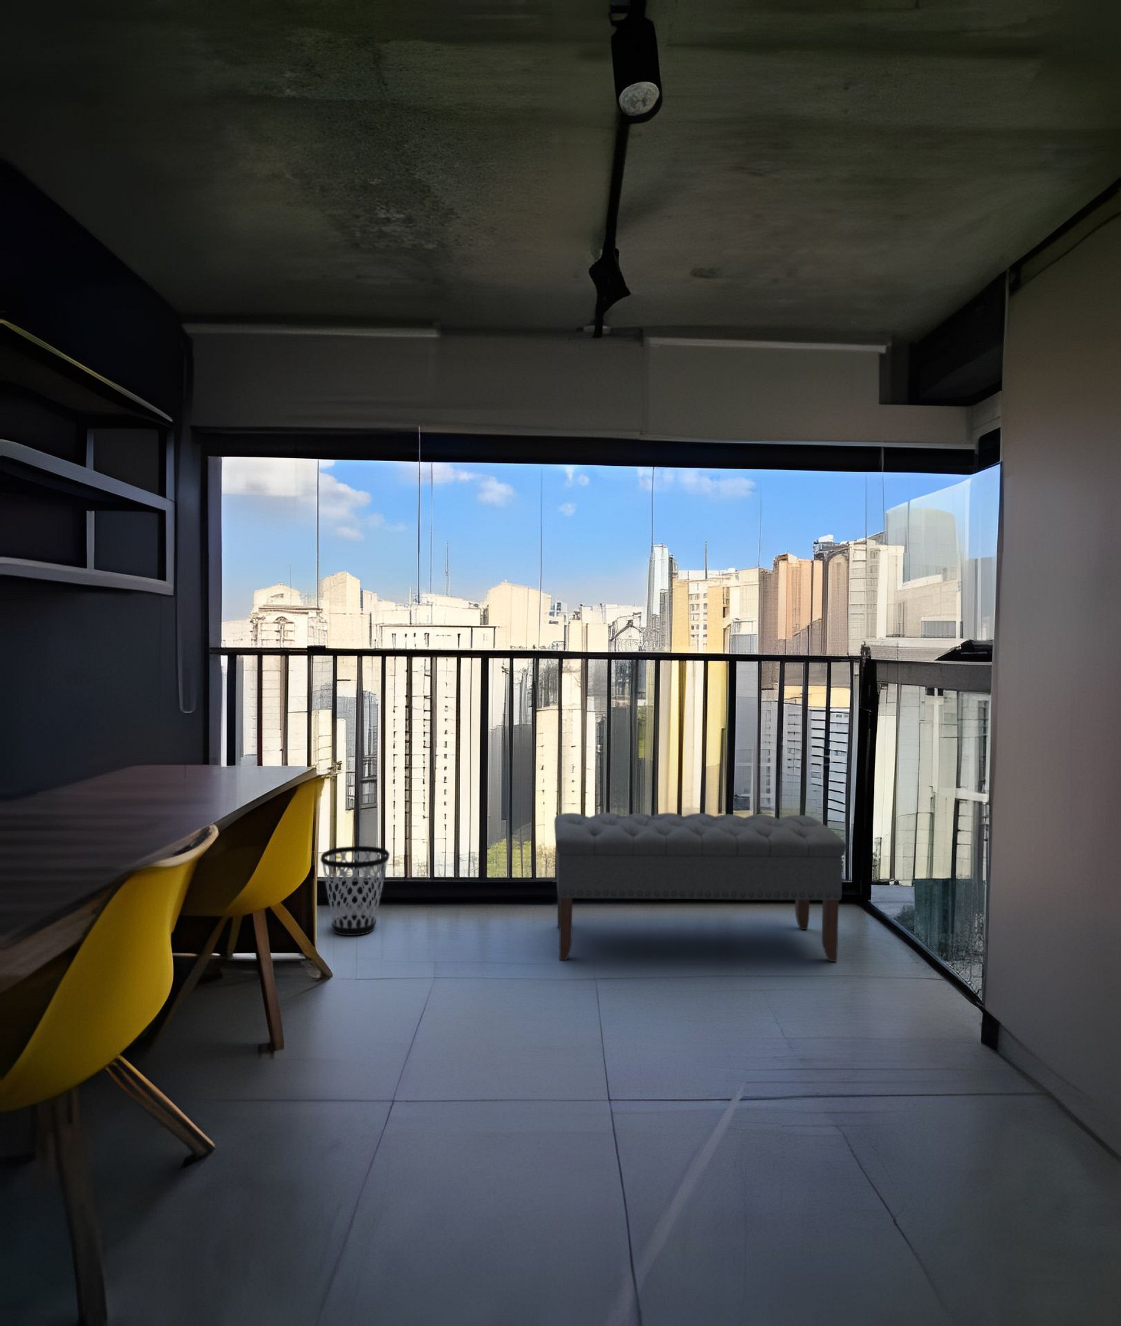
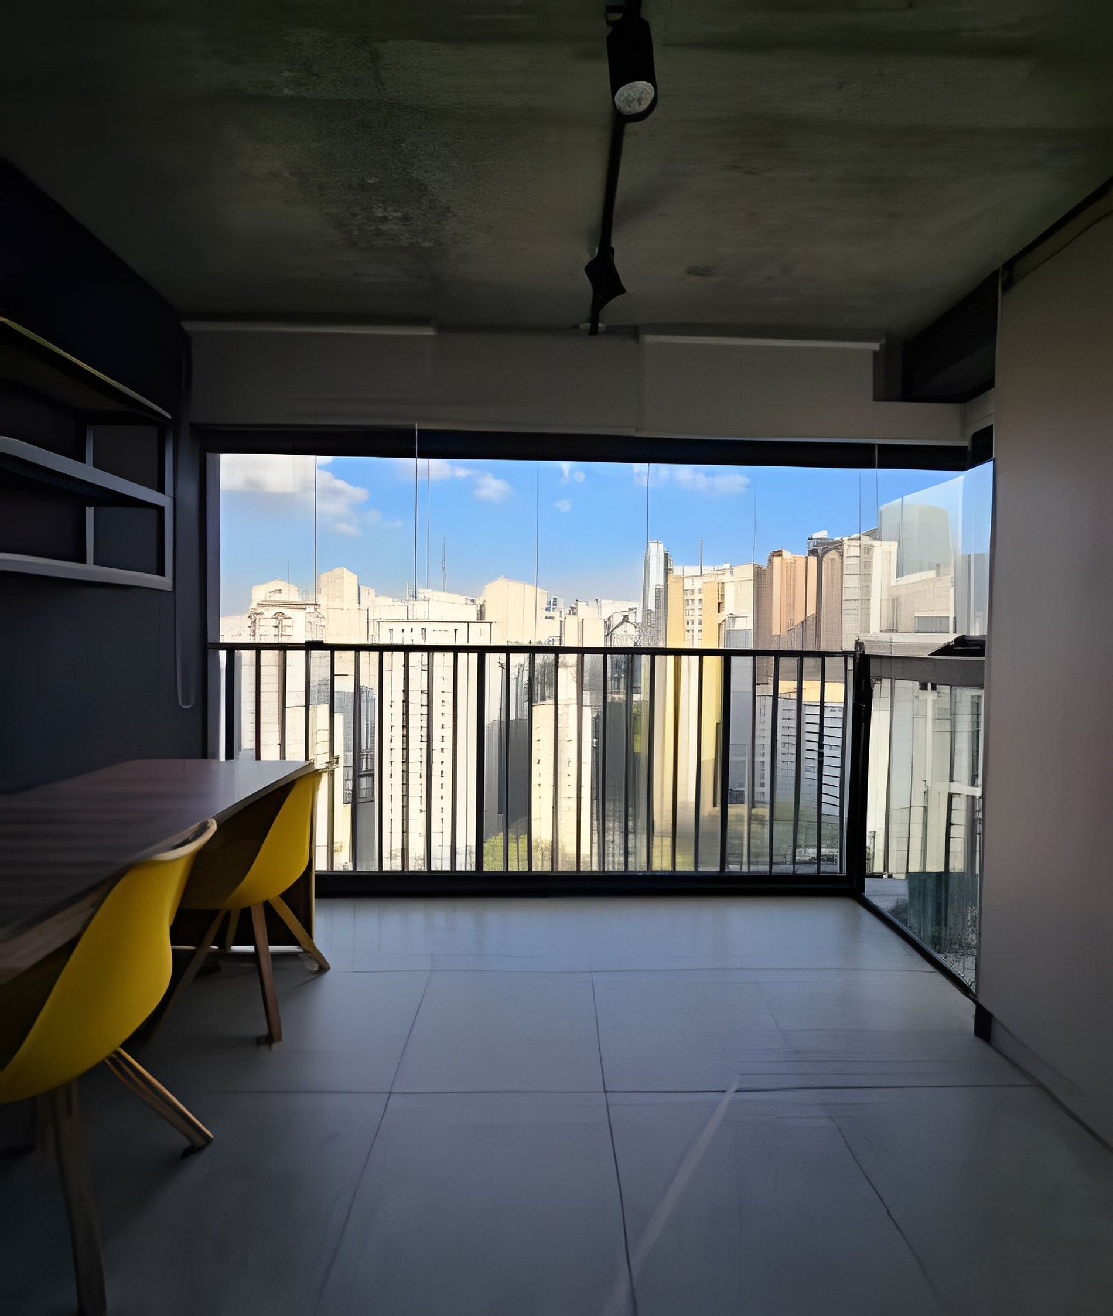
- wastebasket [320,845,390,936]
- bench [554,812,846,962]
